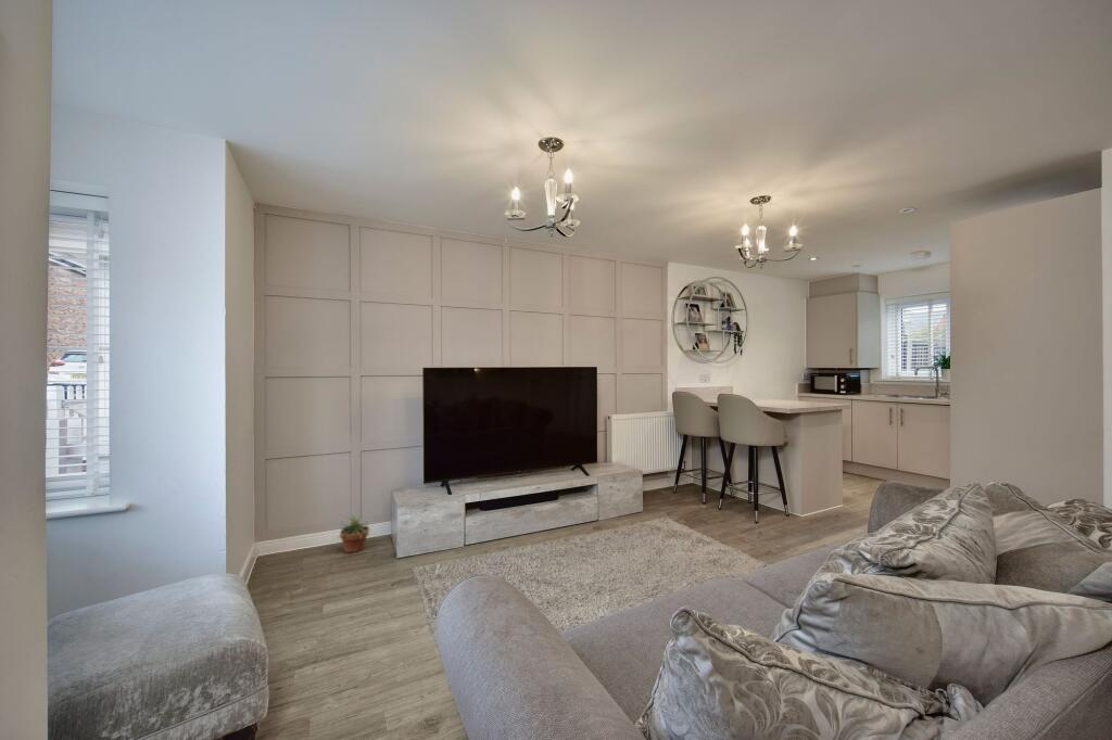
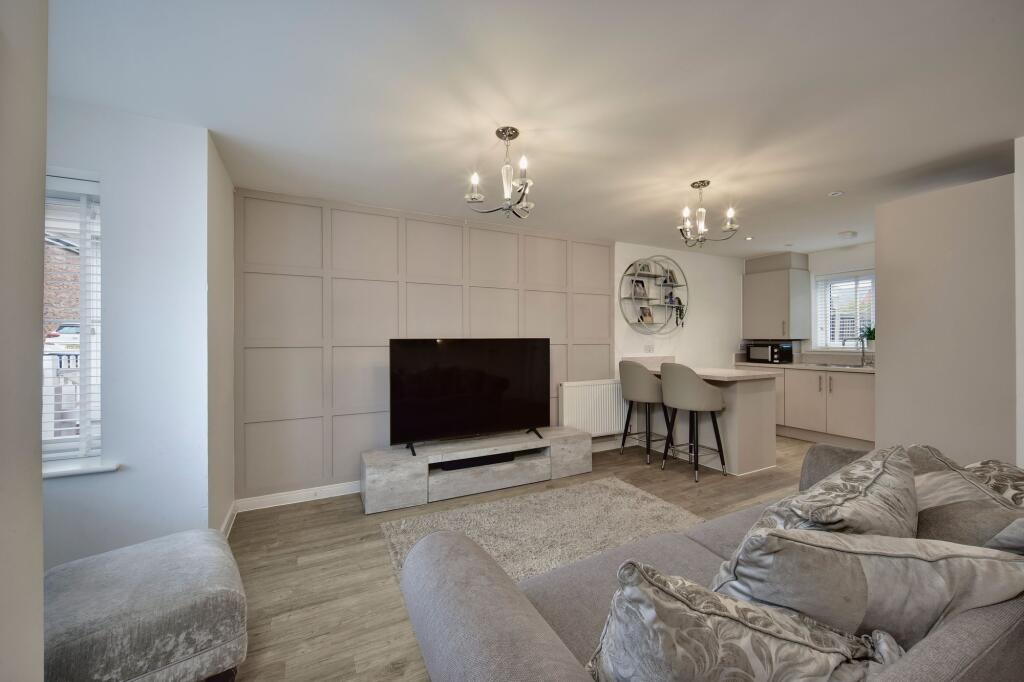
- potted plant [334,511,374,553]
